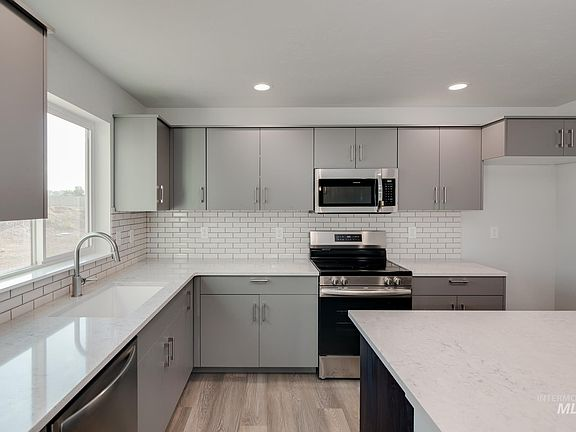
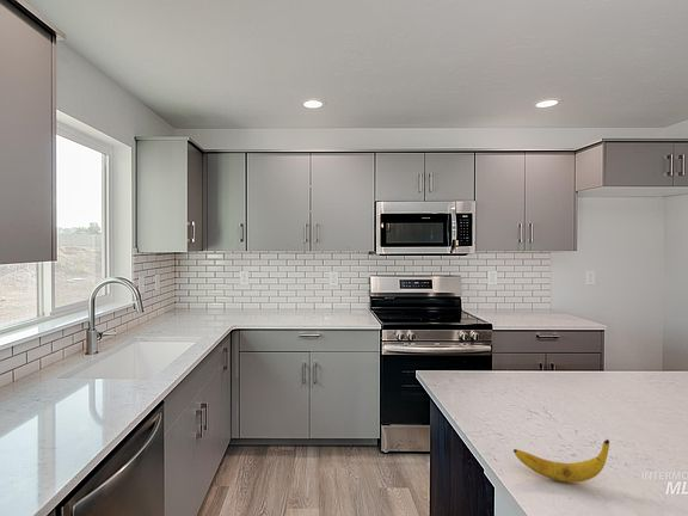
+ banana [512,438,610,484]
